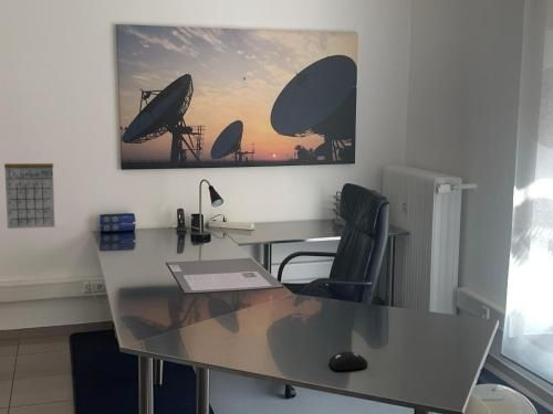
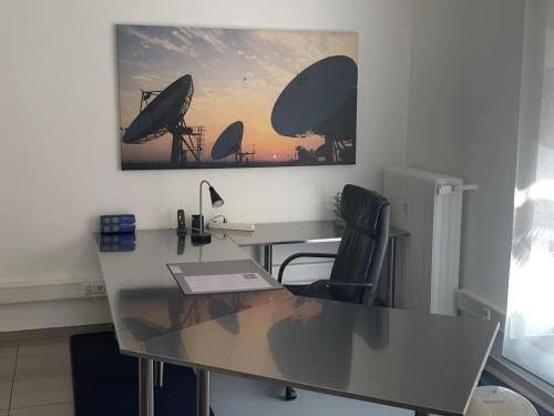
- calendar [3,148,55,230]
- computer mouse [328,350,368,371]
